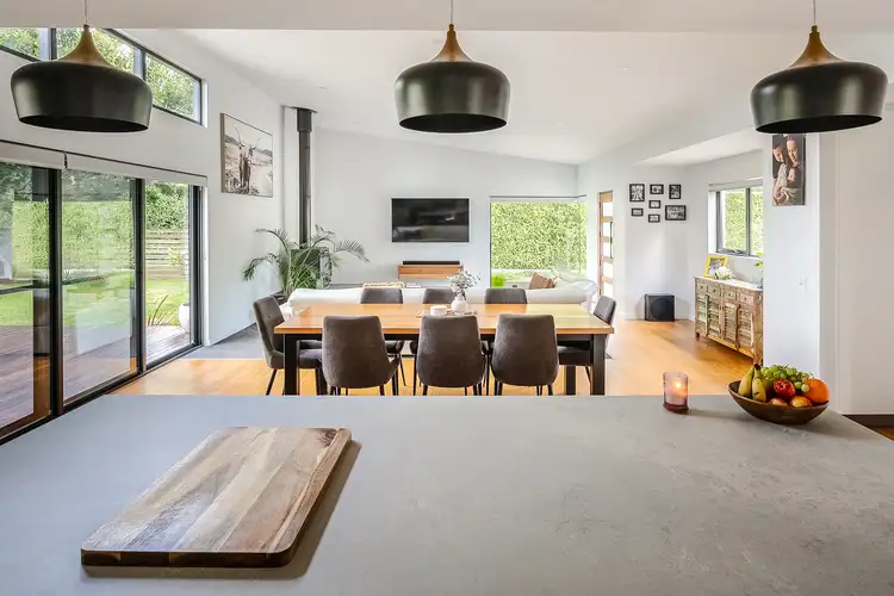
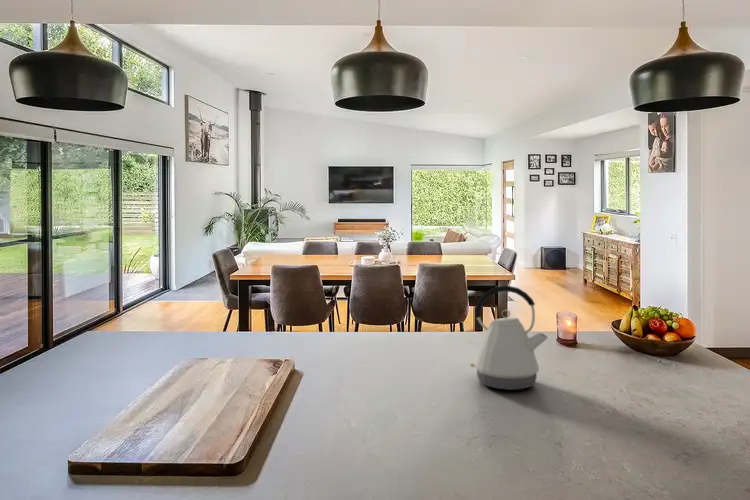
+ kettle [469,284,549,391]
